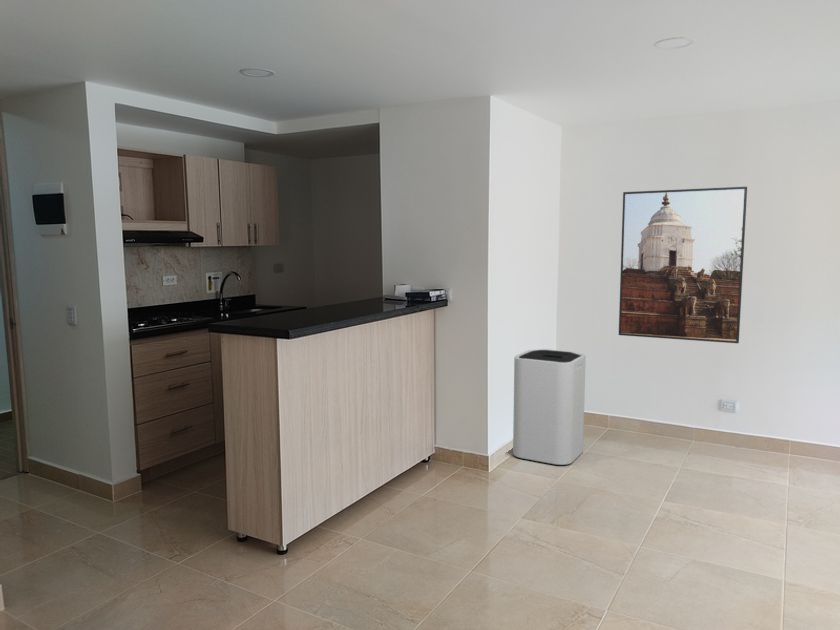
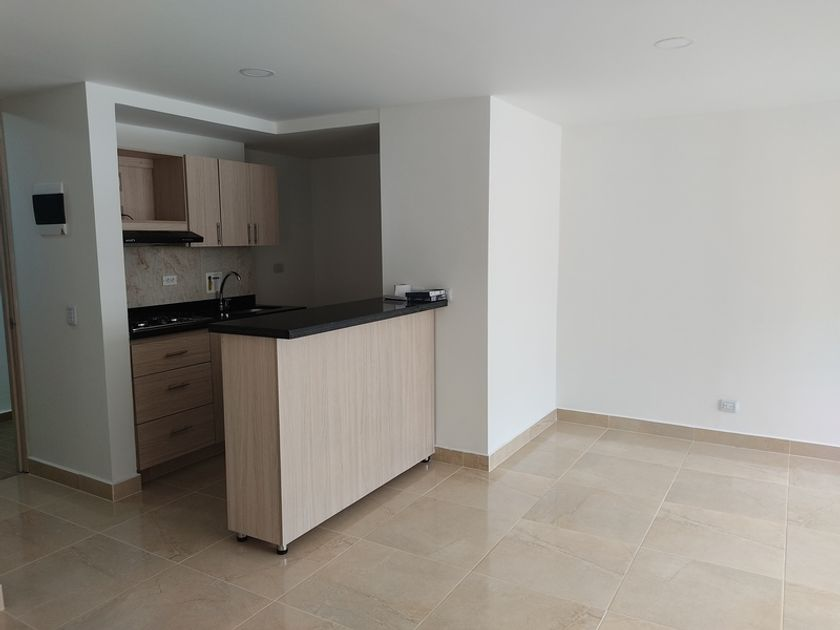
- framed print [618,186,748,344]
- trash can [512,348,587,466]
